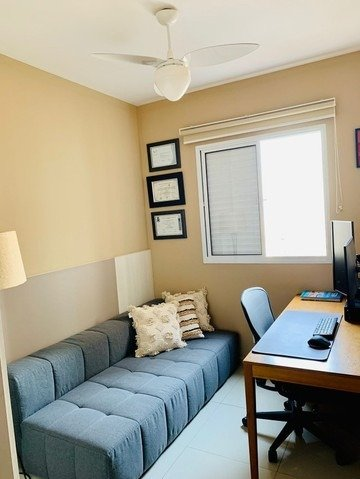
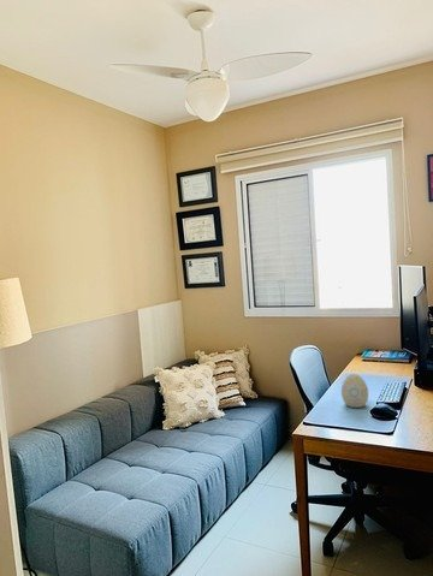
+ decorative egg [340,373,369,409]
